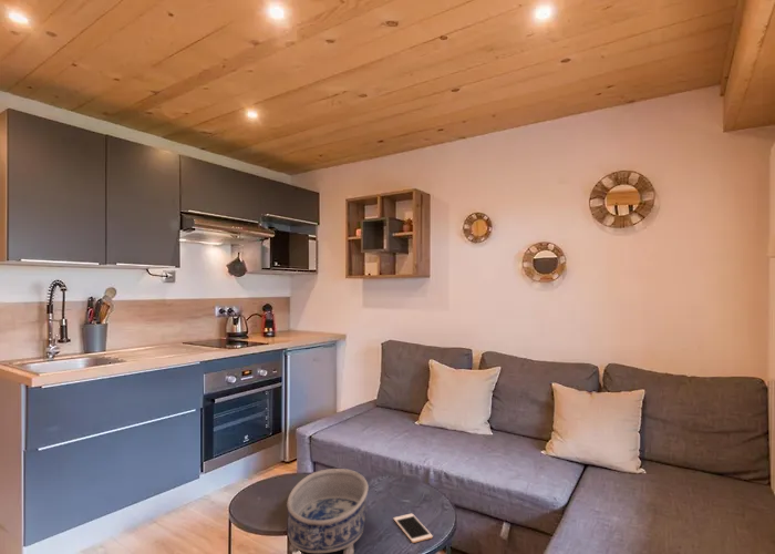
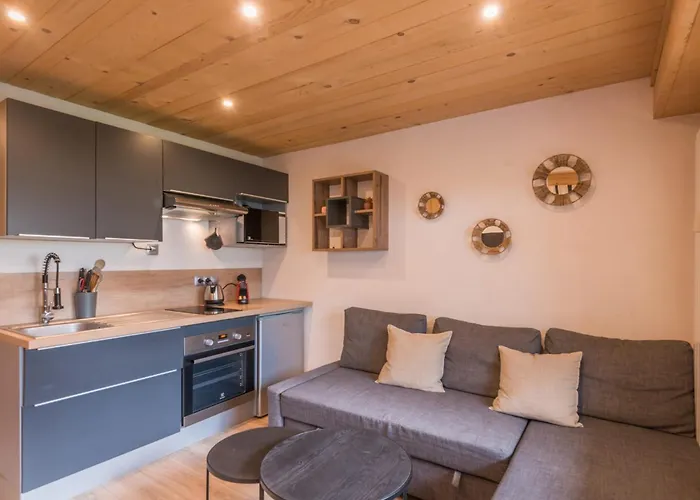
- decorative bowl [286,468,370,554]
- cell phone [393,513,434,544]
